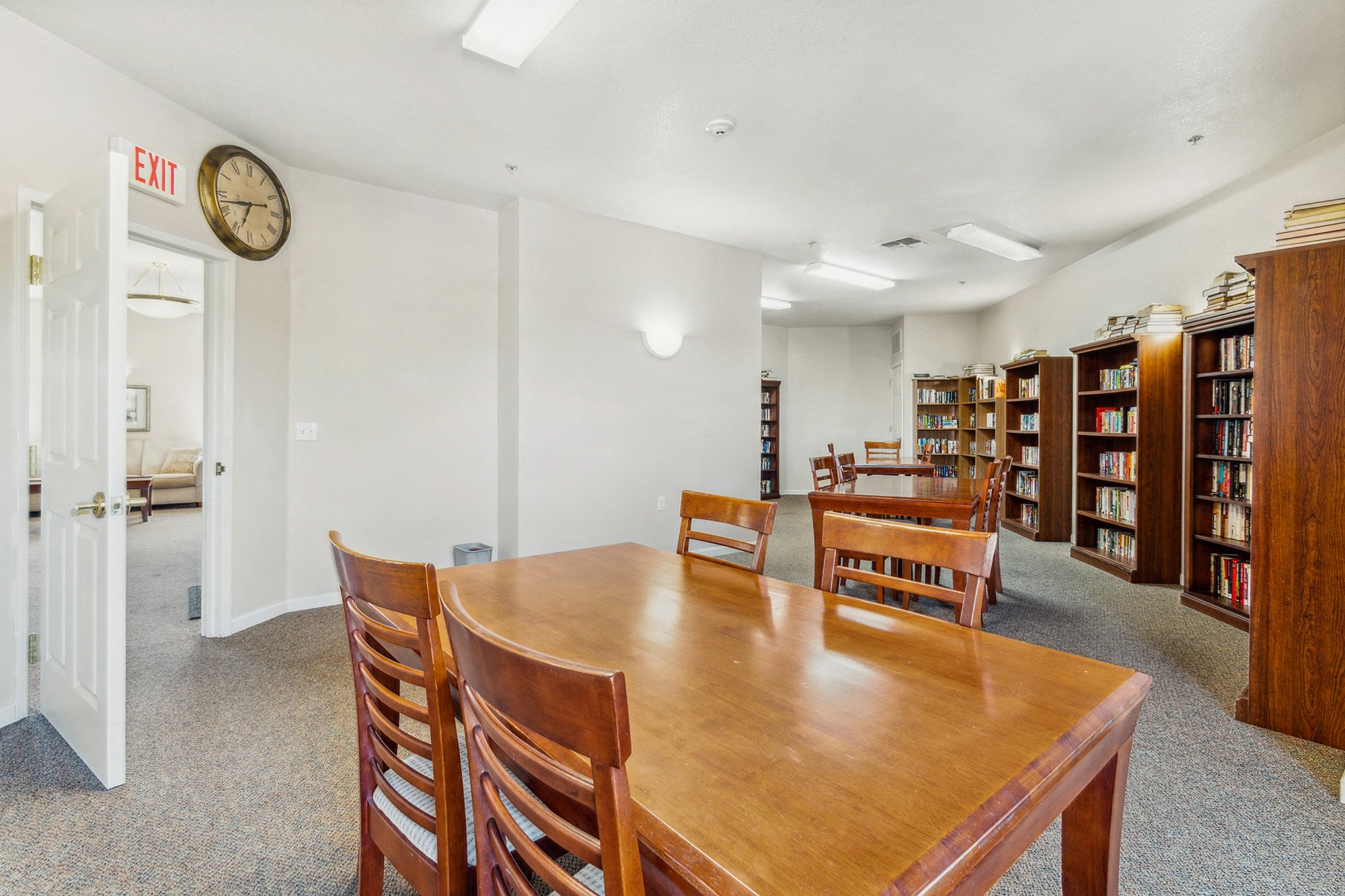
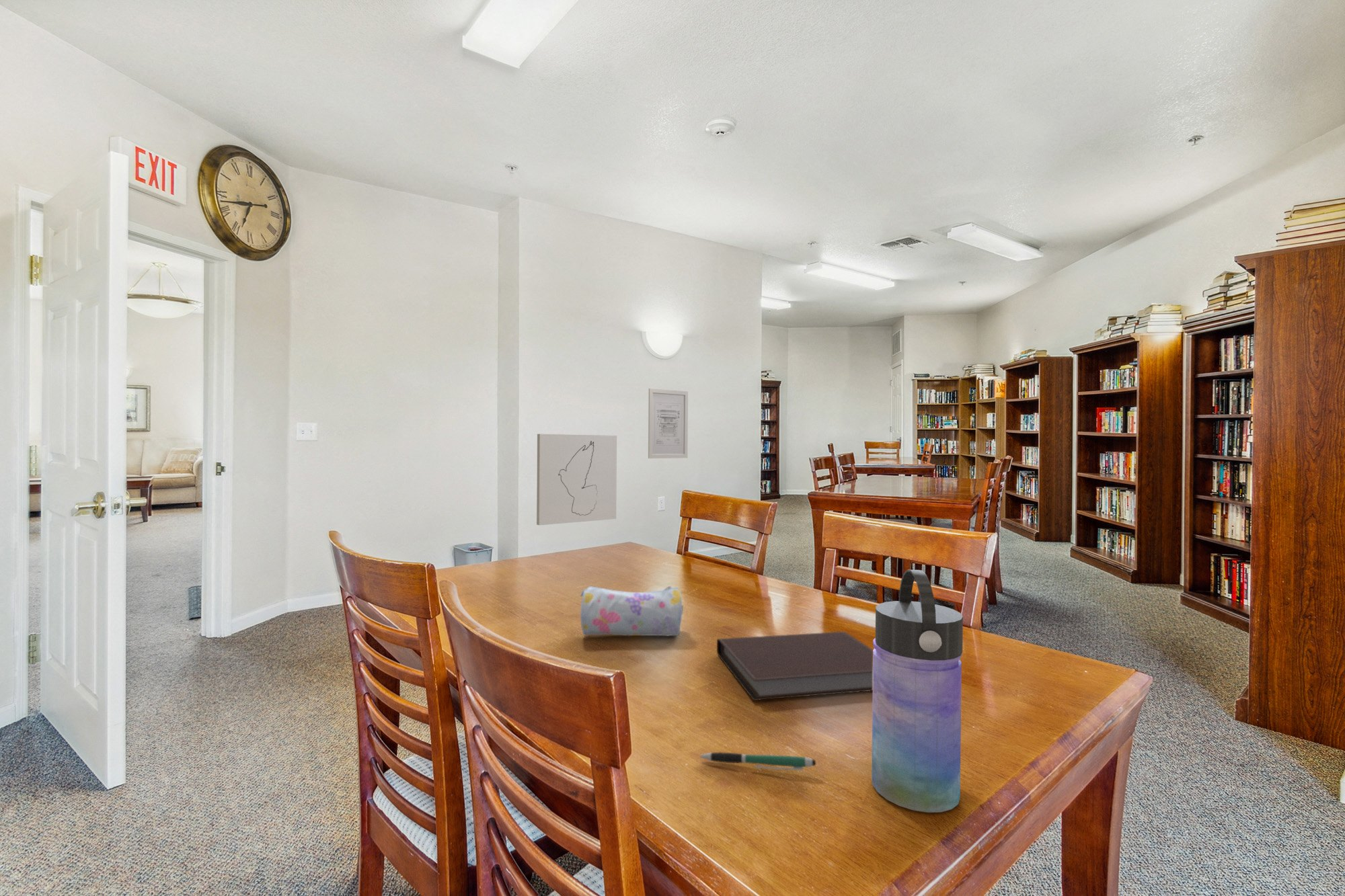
+ wall art [536,434,617,526]
+ water bottle [871,569,964,813]
+ notebook [716,631,874,701]
+ pen [699,751,816,771]
+ pencil case [580,585,684,637]
+ wall art [648,388,689,459]
